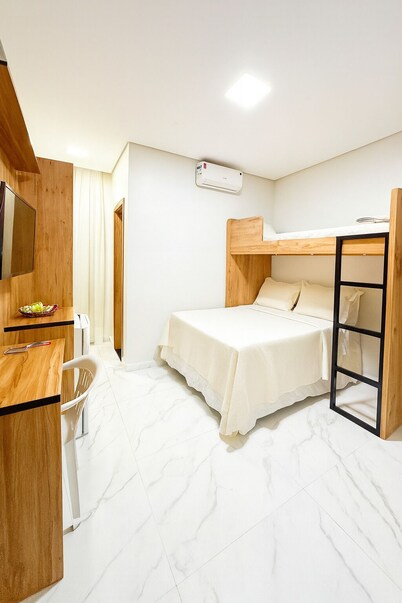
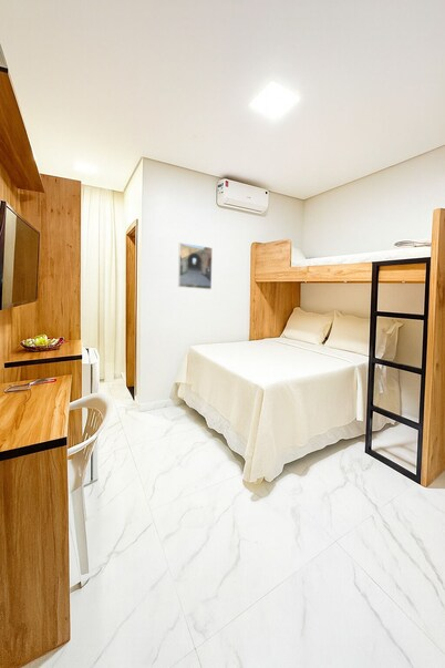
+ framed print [177,241,214,290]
